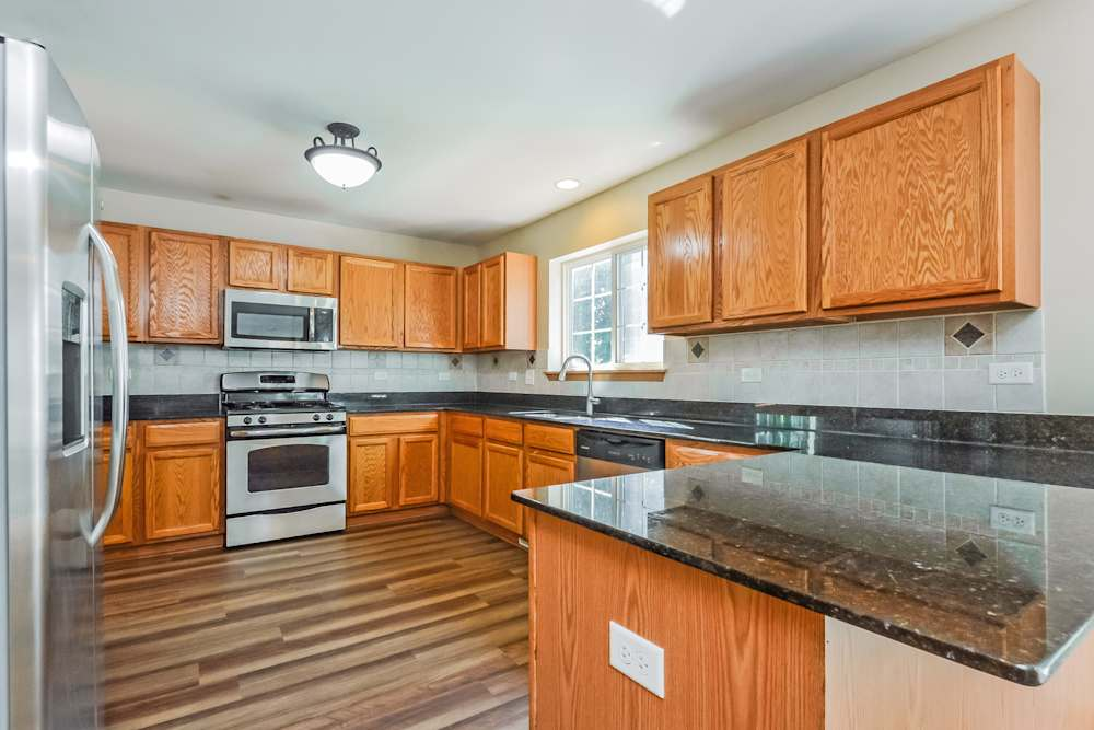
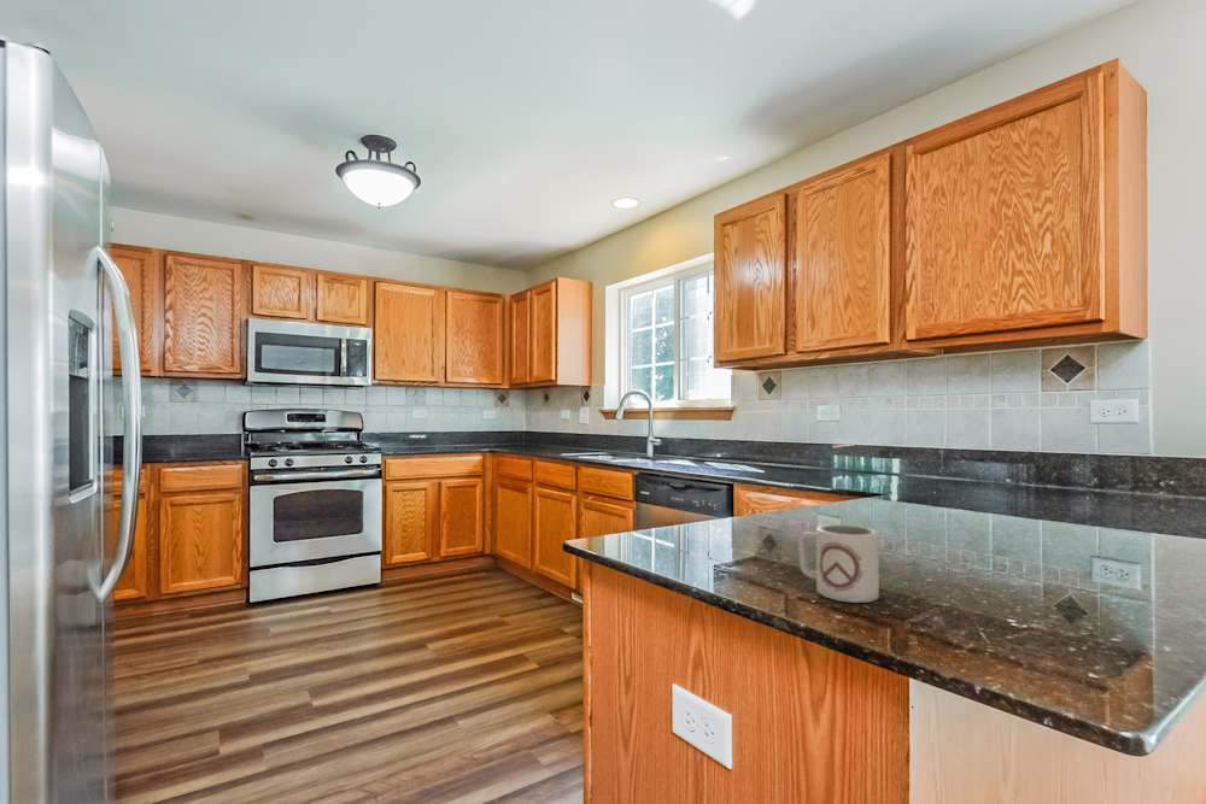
+ cup [797,523,880,604]
